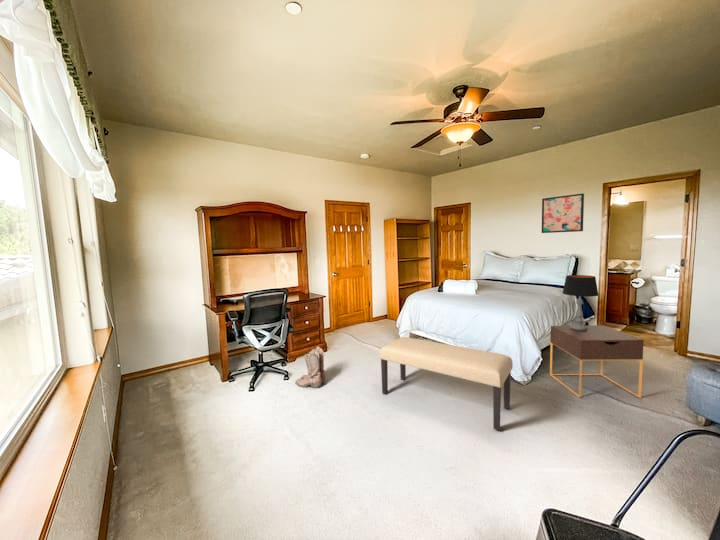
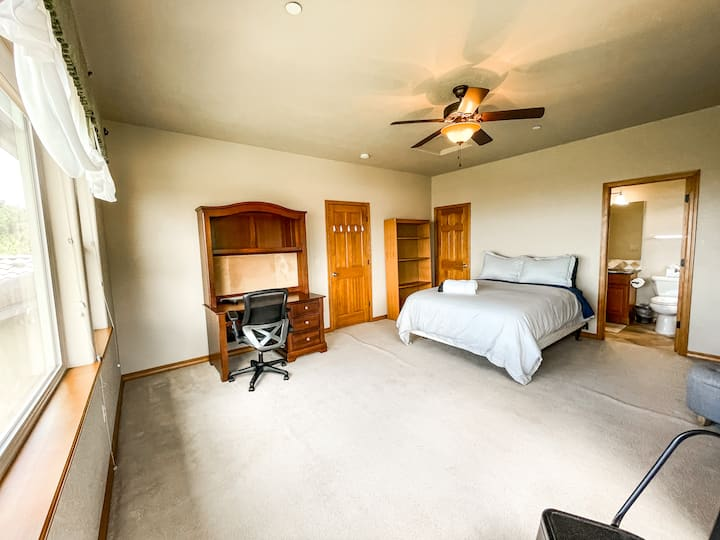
- boots [294,346,327,389]
- bench [378,336,514,431]
- nightstand [549,324,645,399]
- table lamp [562,274,599,331]
- wall art [541,192,585,234]
